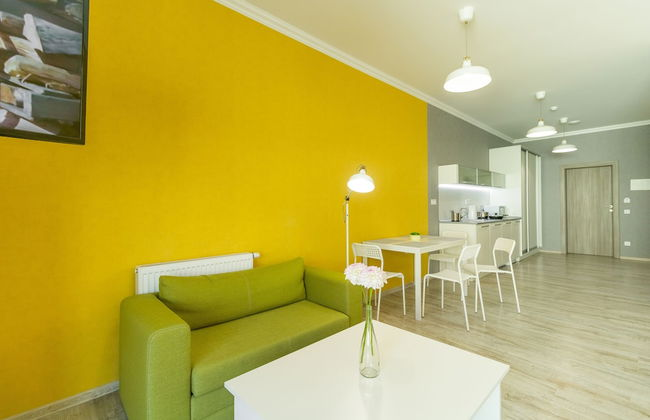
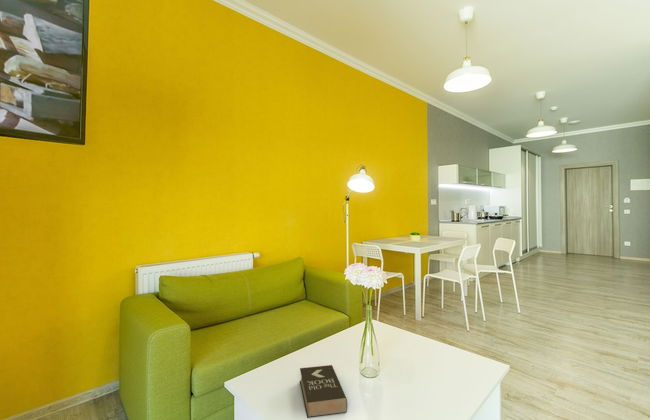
+ book [299,364,348,419]
